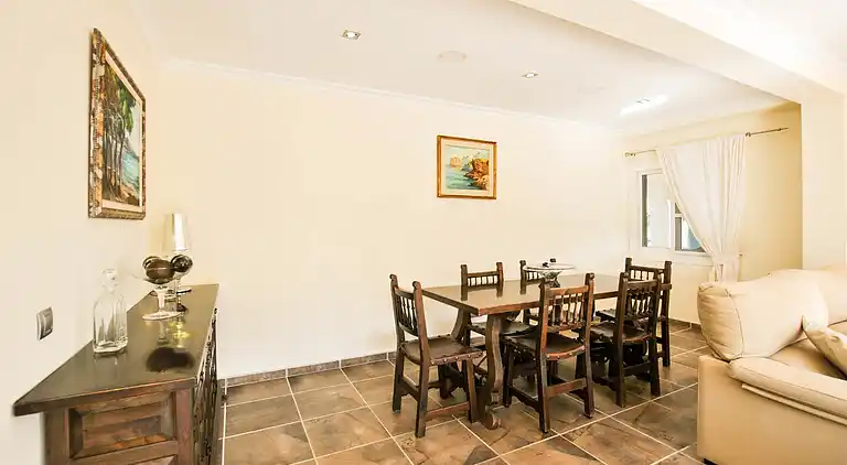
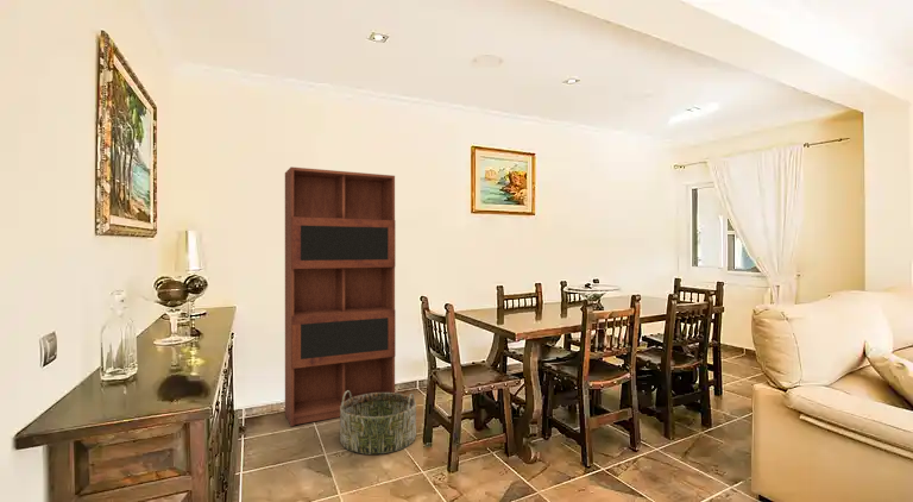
+ basket [339,390,417,456]
+ bookcase [284,167,397,427]
